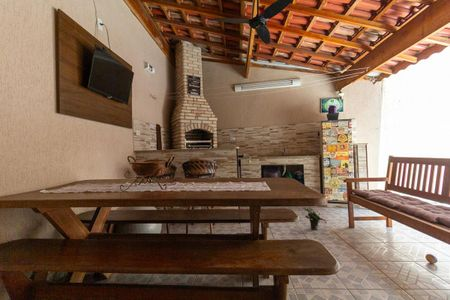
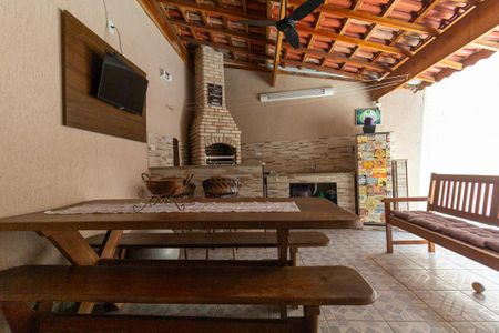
- potted plant [302,206,328,231]
